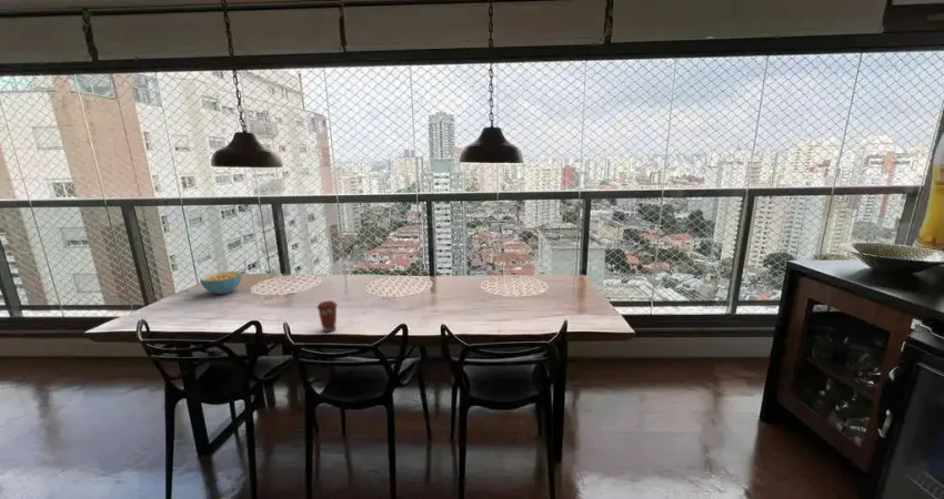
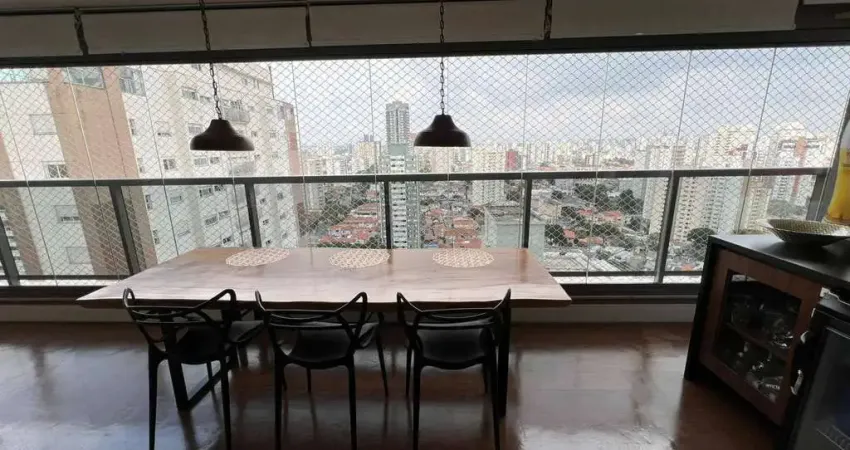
- coffee cup [315,299,339,333]
- cereal bowl [199,271,243,296]
